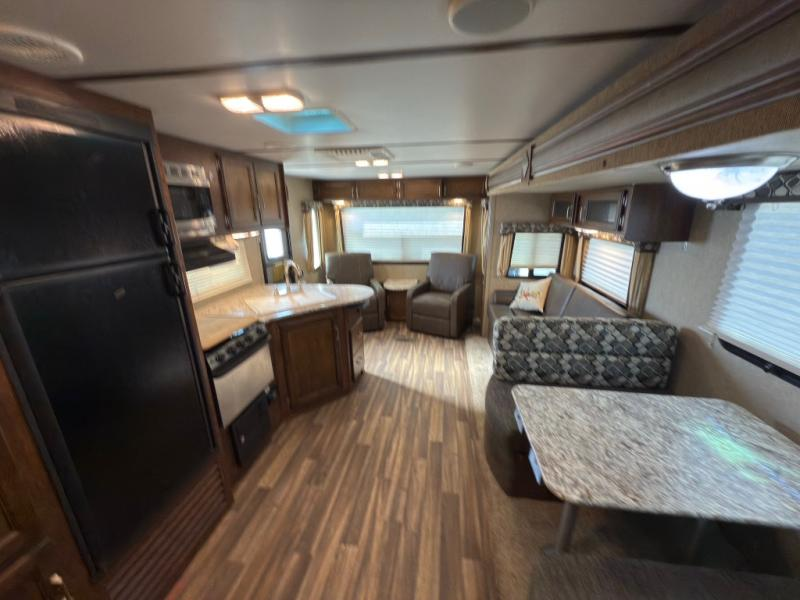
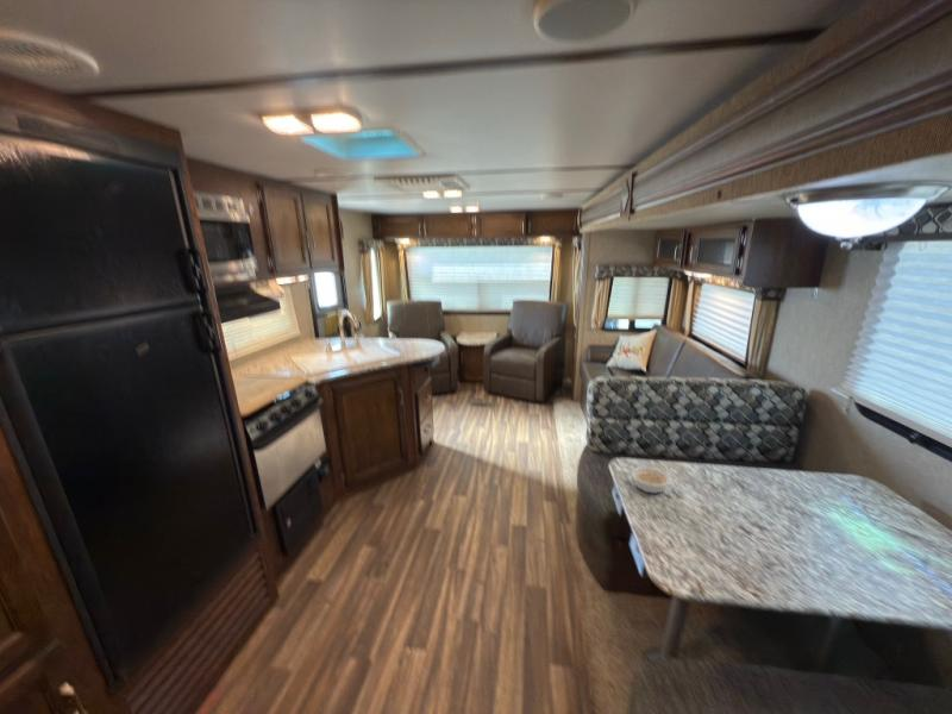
+ legume [624,464,672,495]
